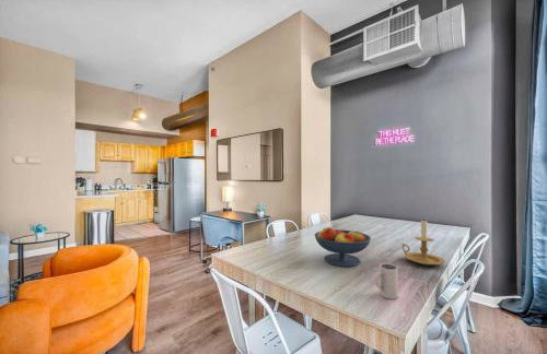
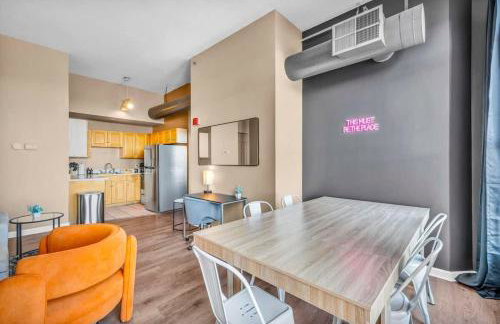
- fruit bowl [313,226,372,268]
- candle holder [400,219,446,267]
- mug [374,262,399,300]
